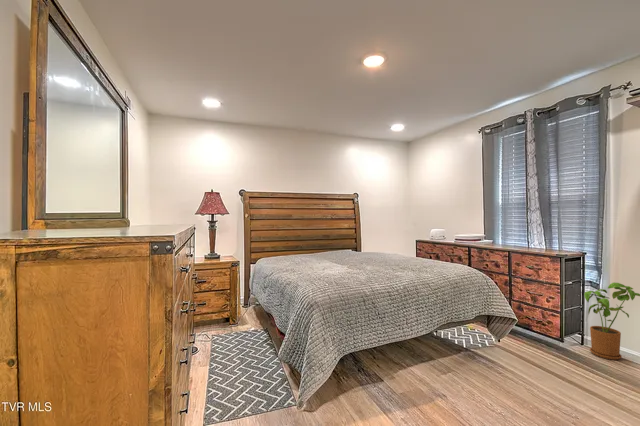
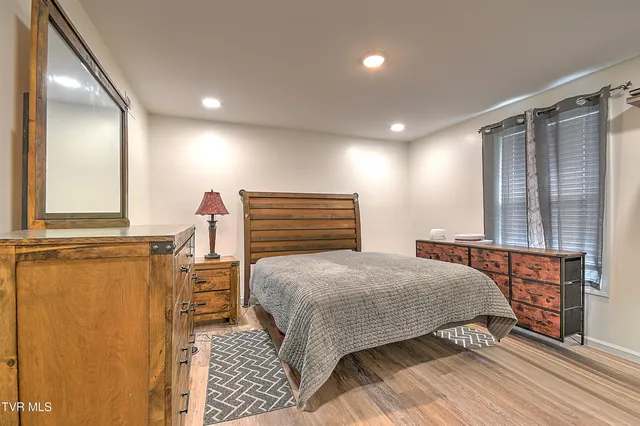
- house plant [583,282,640,361]
